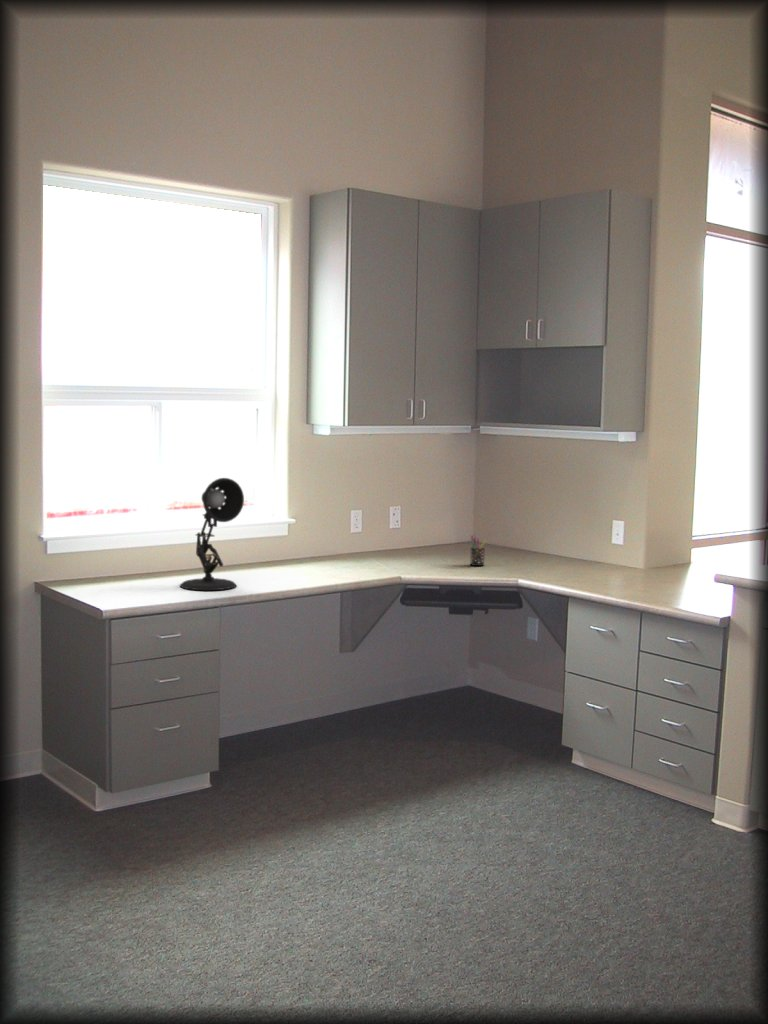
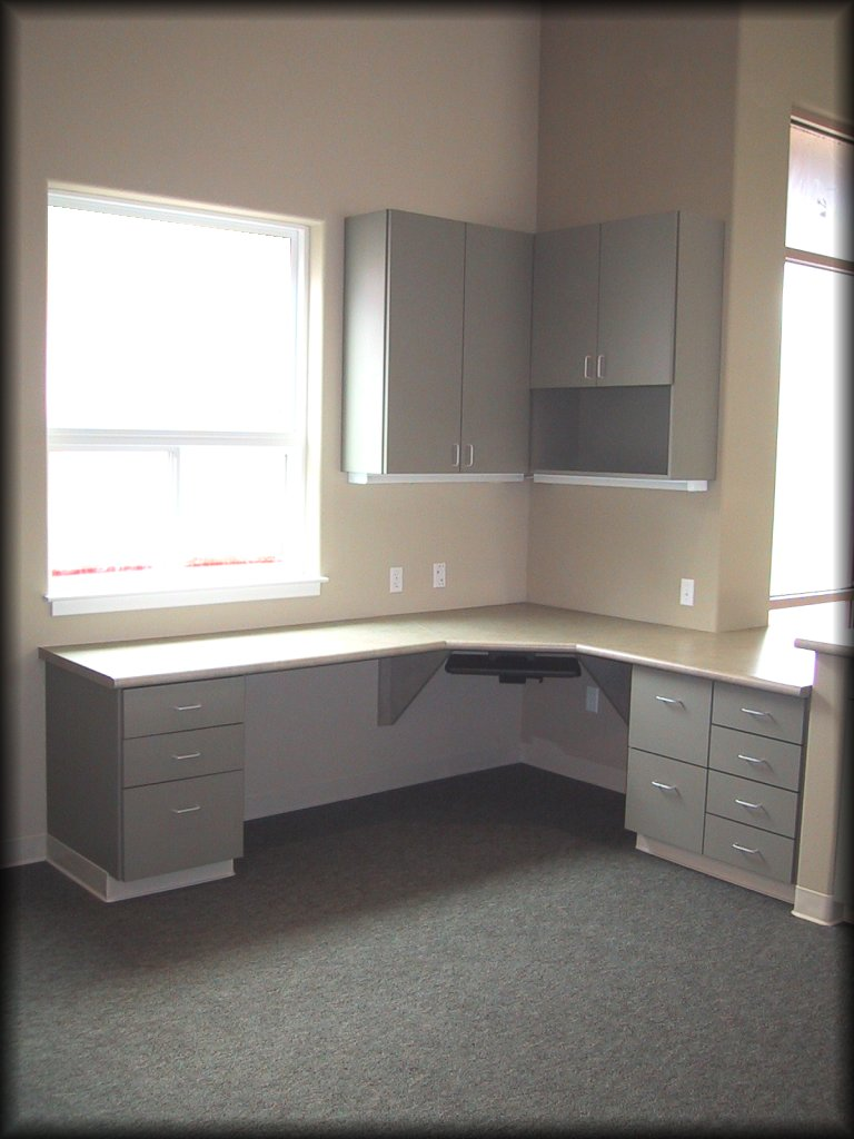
- desk lamp [179,477,245,591]
- pen holder [469,534,487,567]
